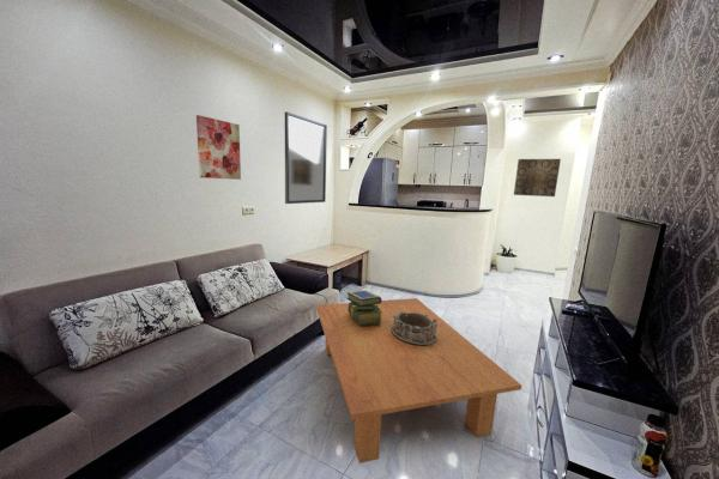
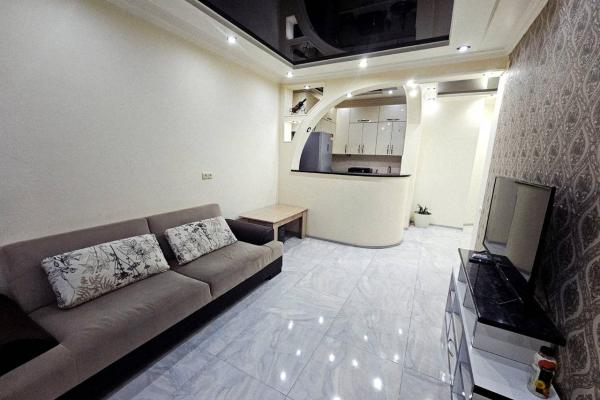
- wall art [513,158,562,198]
- home mirror [284,110,328,205]
- stack of books [345,290,382,326]
- coffee table [315,297,522,465]
- wall art [195,114,242,181]
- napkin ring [391,311,437,346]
